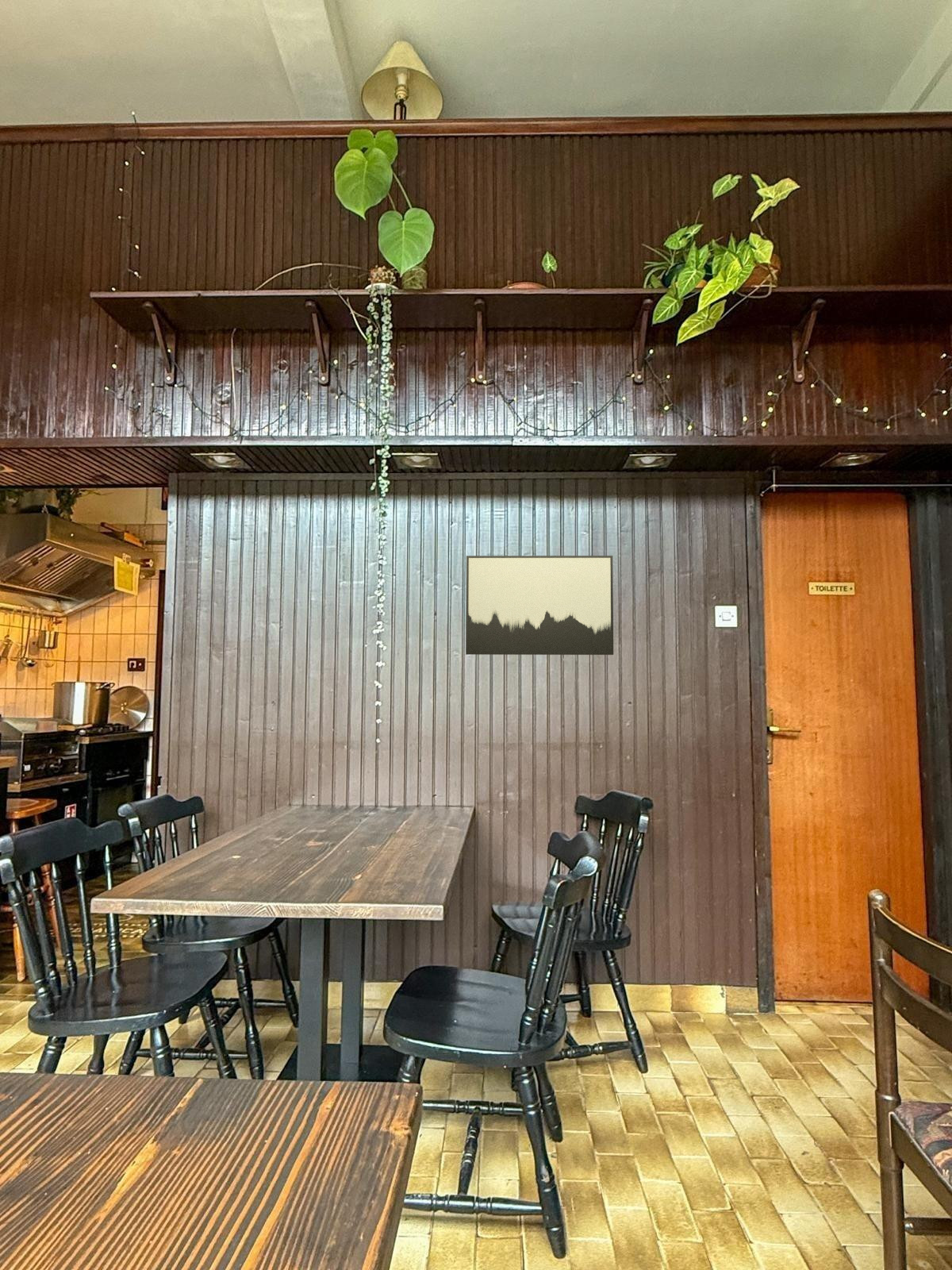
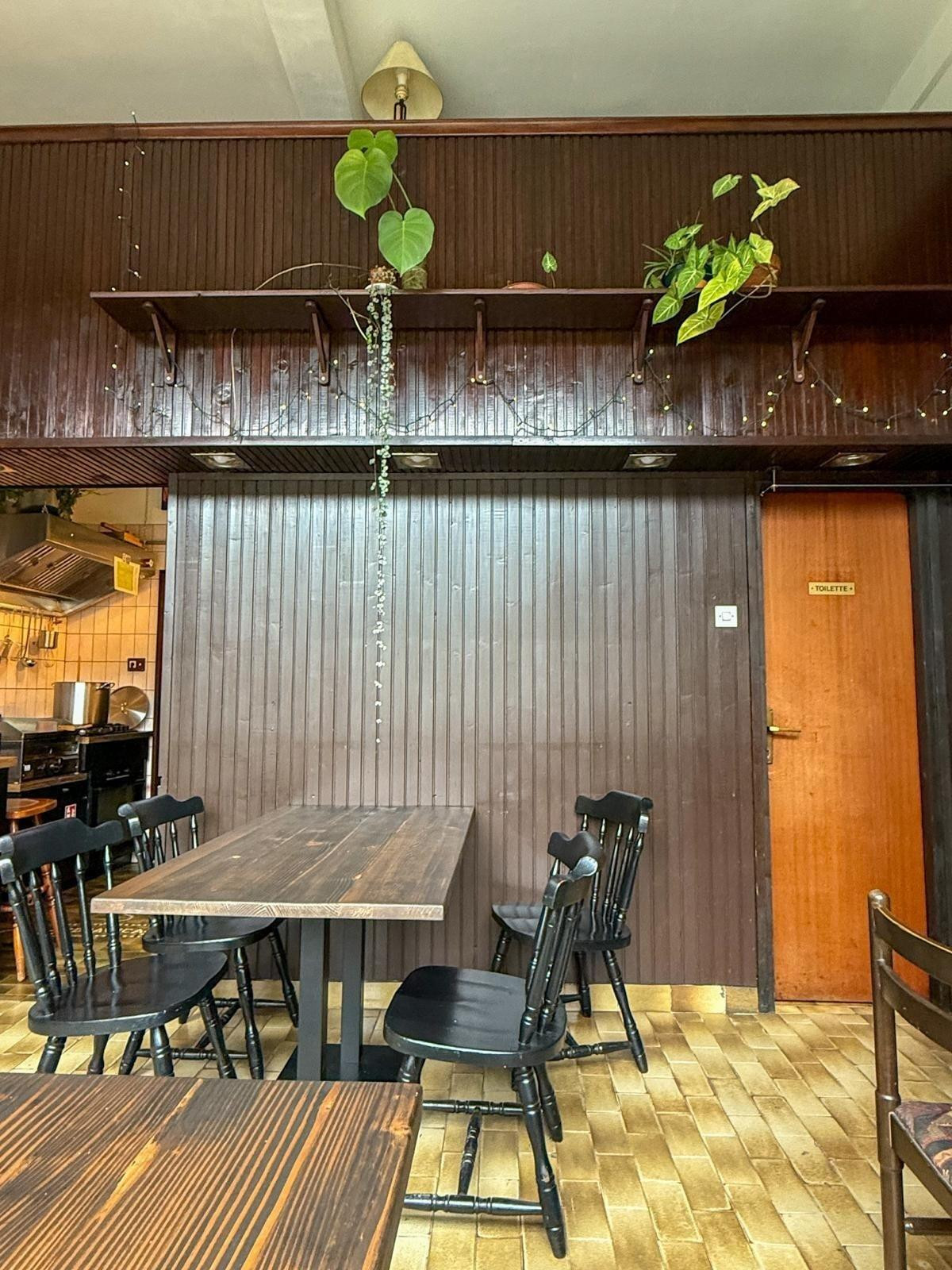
- wall art [465,555,614,656]
